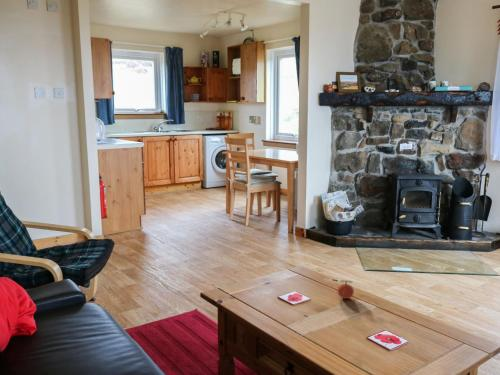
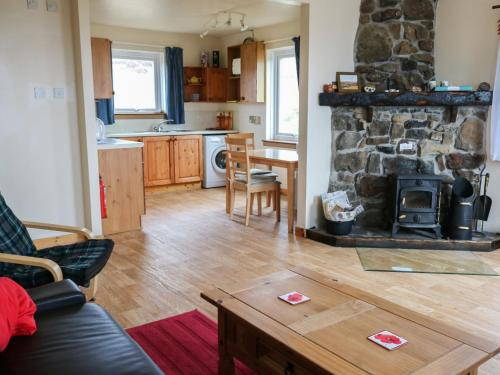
- apple [336,279,355,300]
